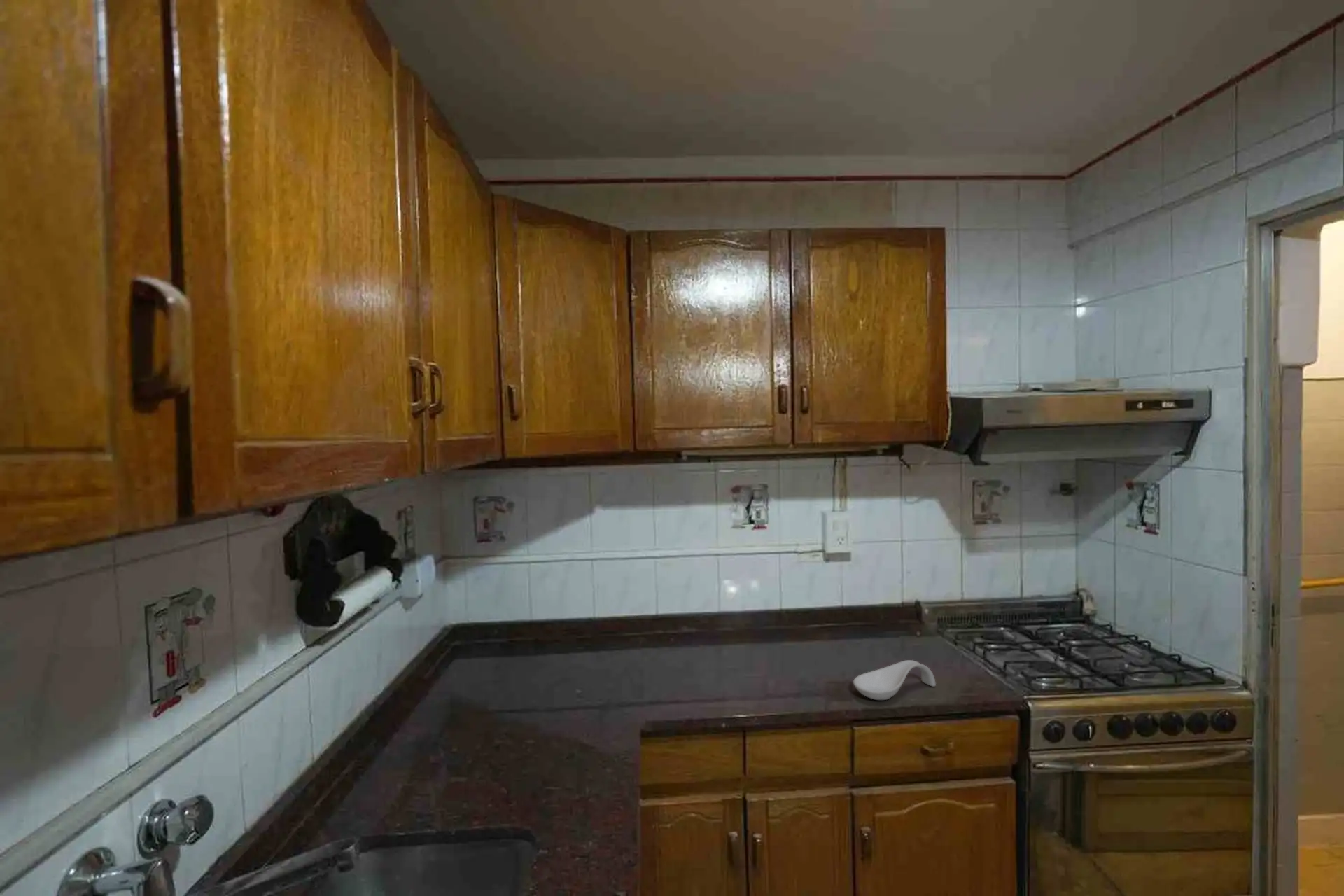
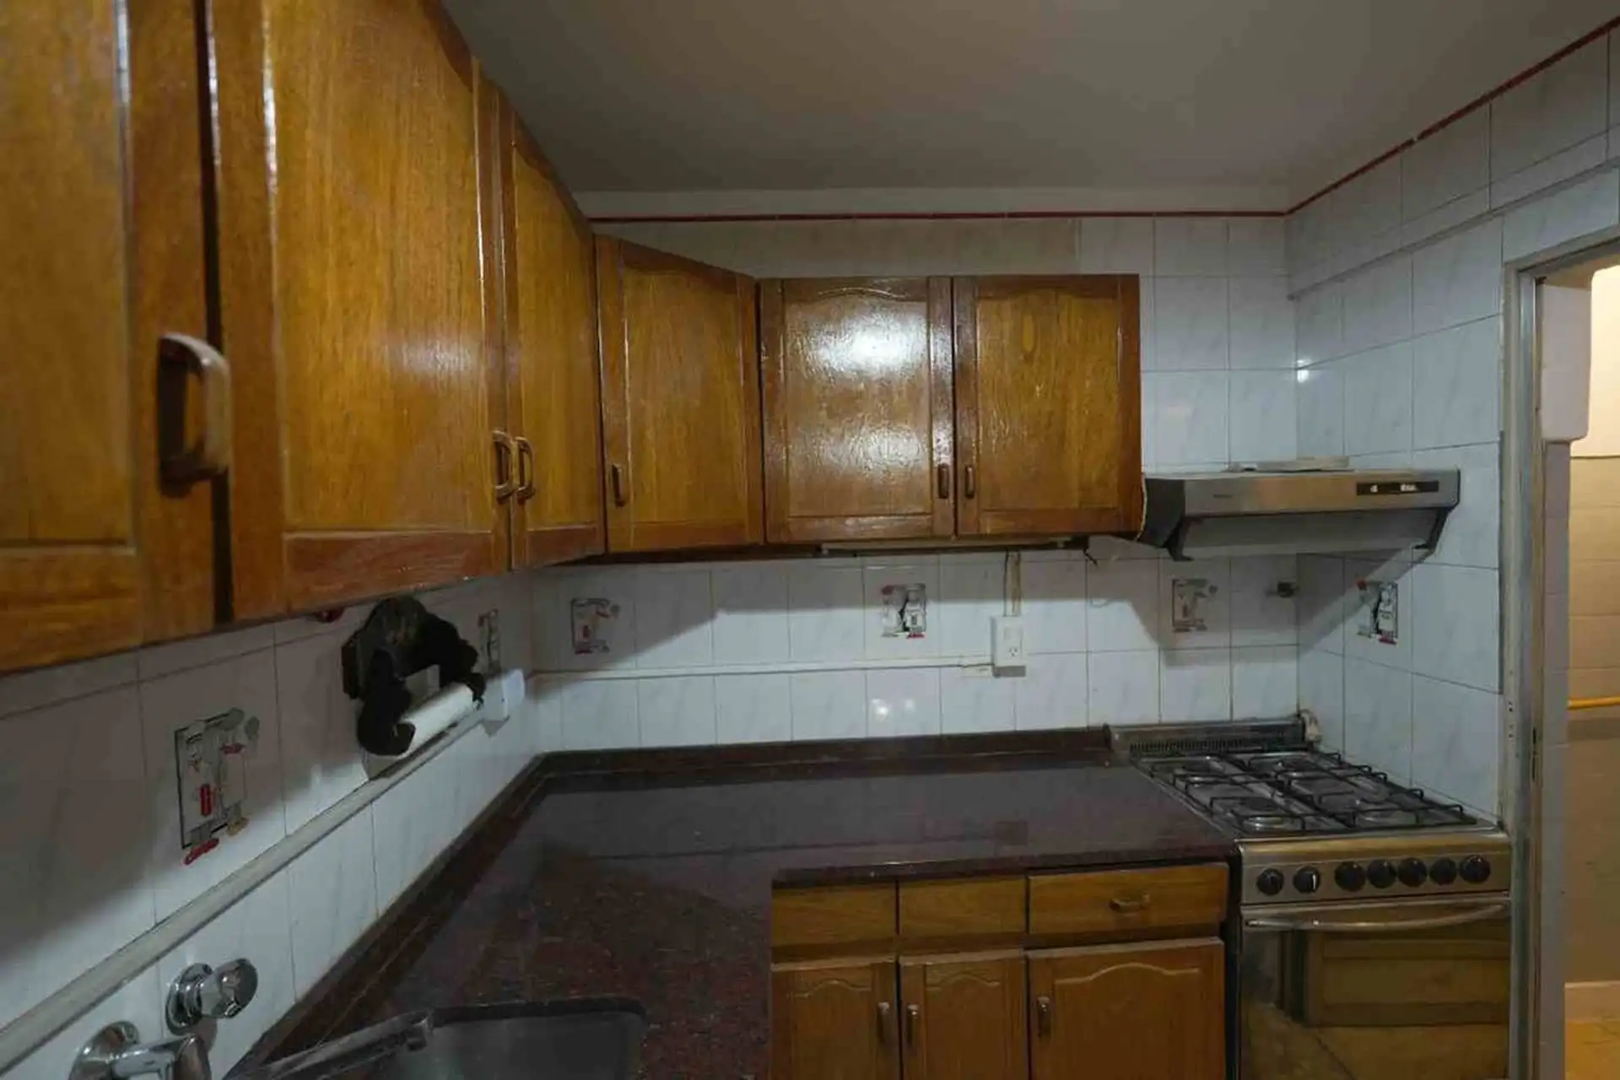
- spoon rest [853,659,937,701]
